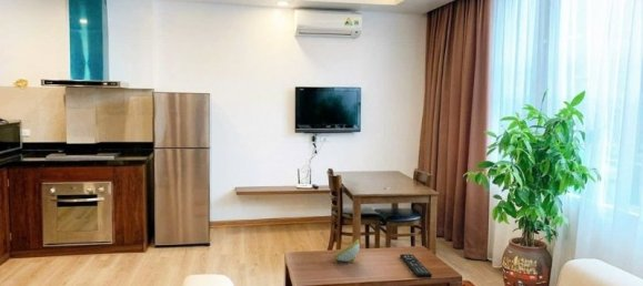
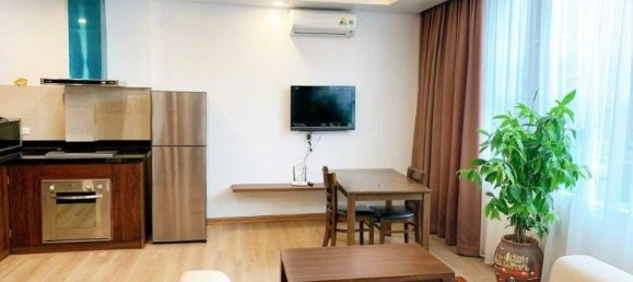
- decorative bowl [332,238,361,264]
- remote control [399,253,433,278]
